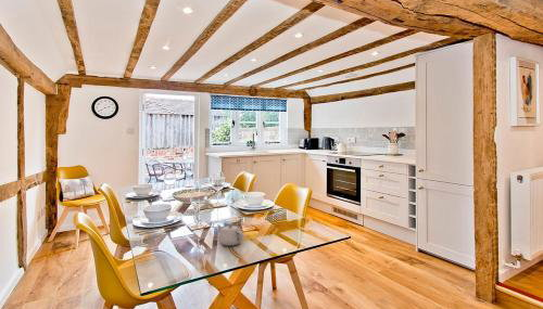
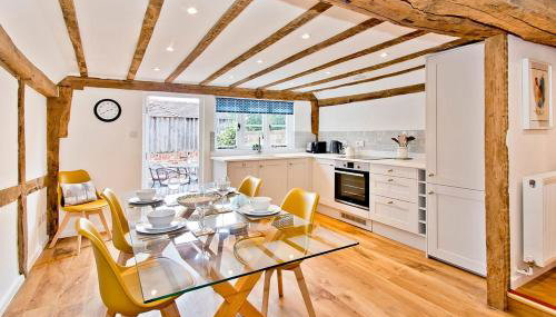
- teapot [216,222,244,246]
